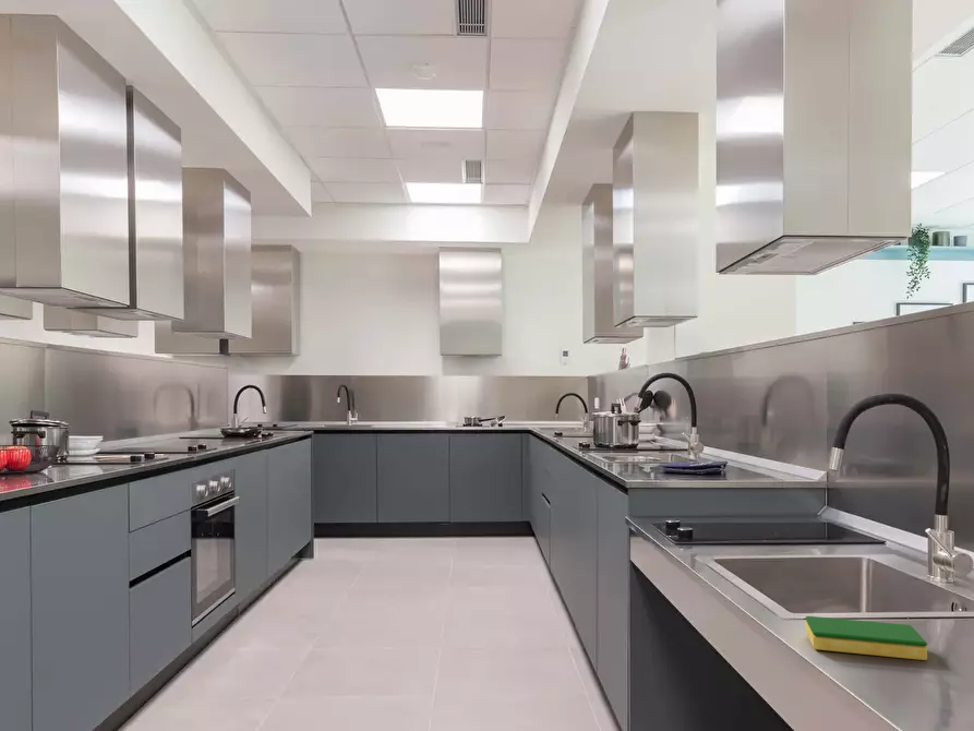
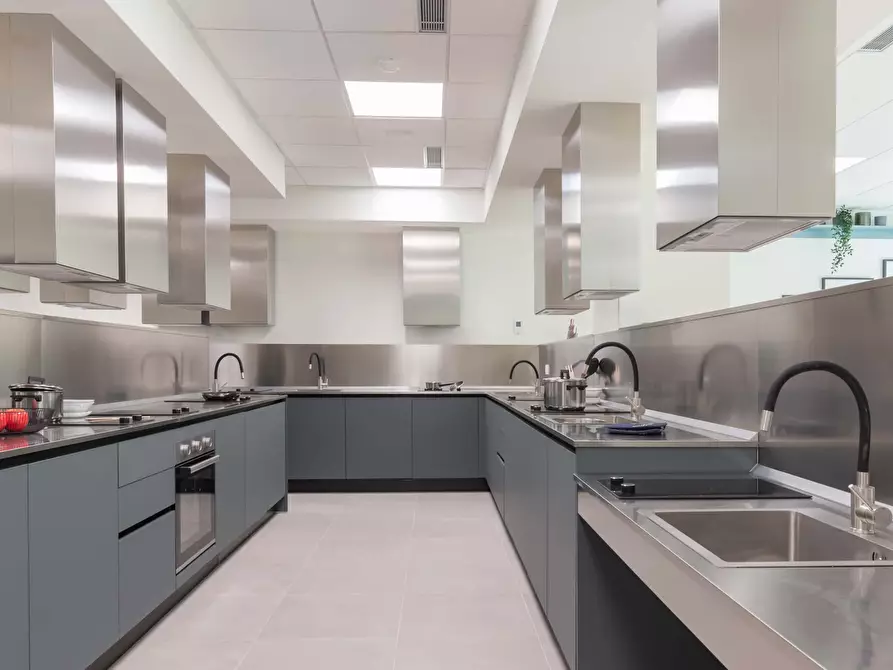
- dish sponge [805,615,928,661]
